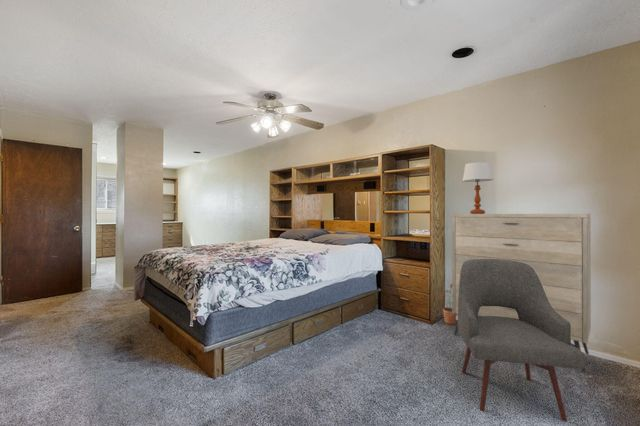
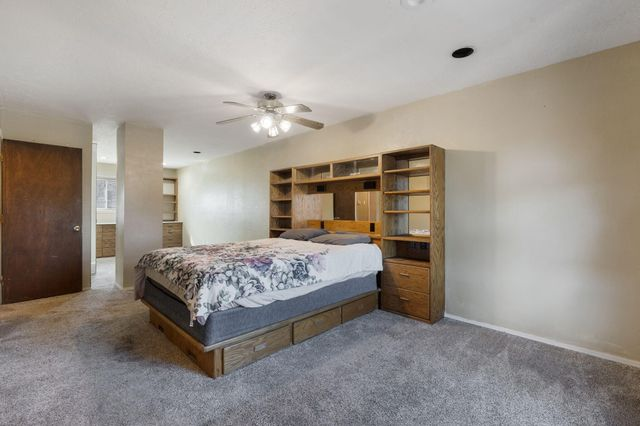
- table lamp [462,161,494,214]
- chair [457,259,586,422]
- dresser [451,213,592,373]
- potted plant [440,283,458,325]
